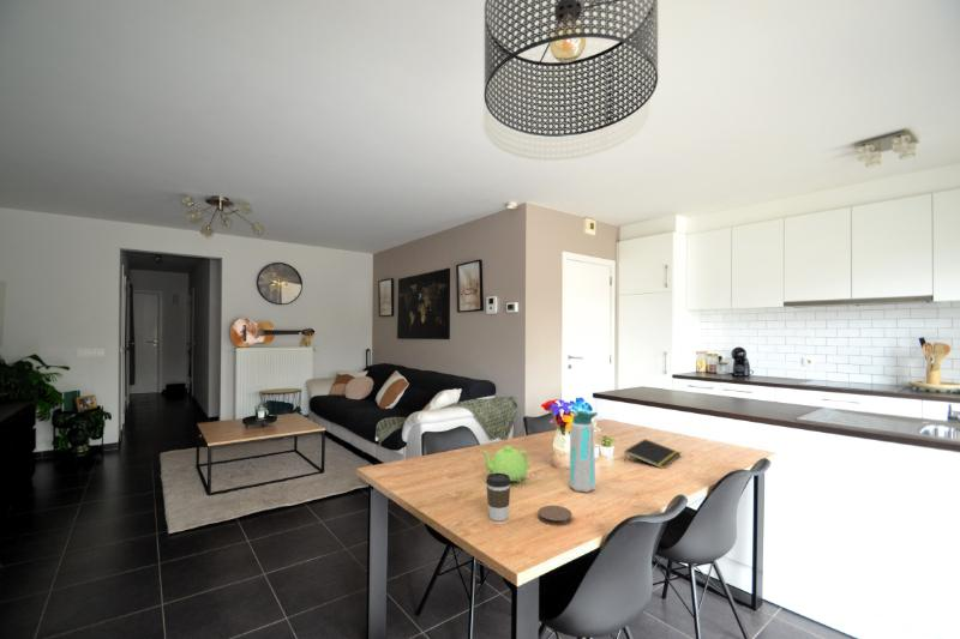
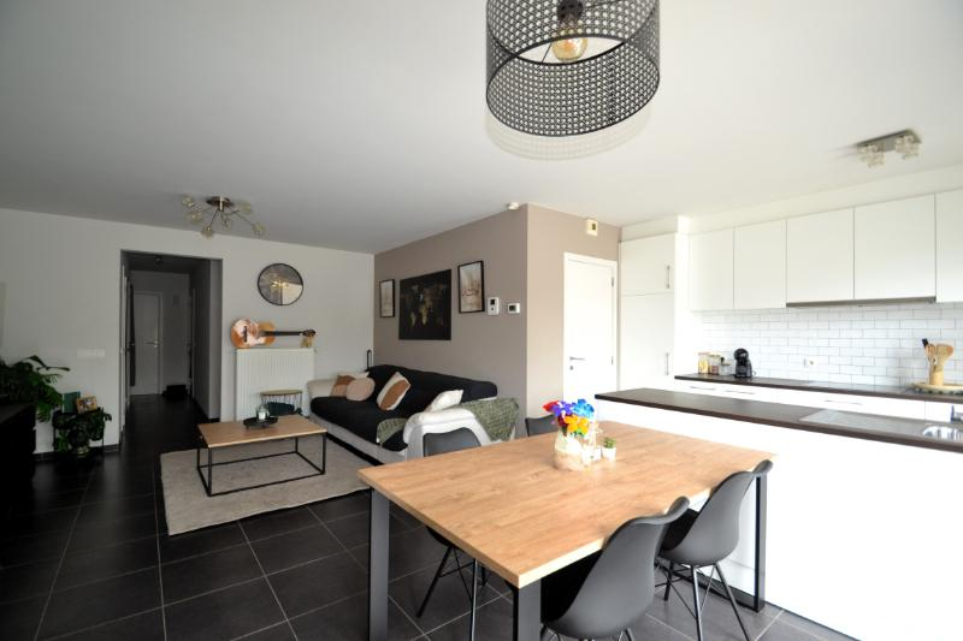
- water bottle [568,410,599,494]
- coaster [538,505,574,526]
- notepad [623,438,682,470]
- teapot [479,445,532,483]
- coffee cup [485,472,512,522]
